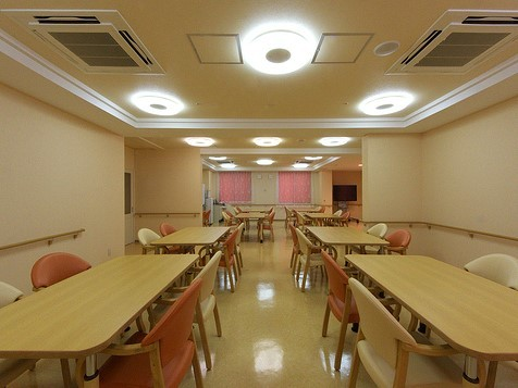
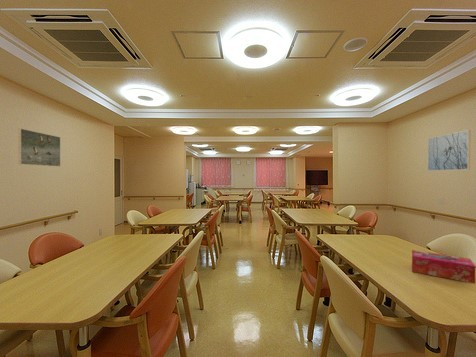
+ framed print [427,129,471,172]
+ tissue box [411,249,476,285]
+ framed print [17,127,61,167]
